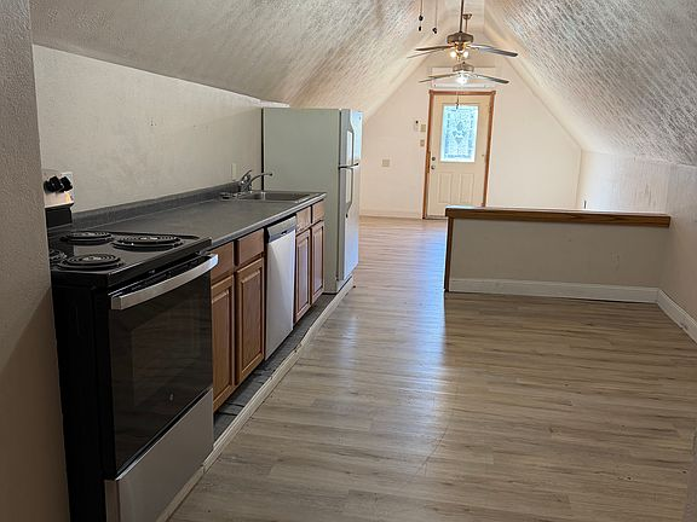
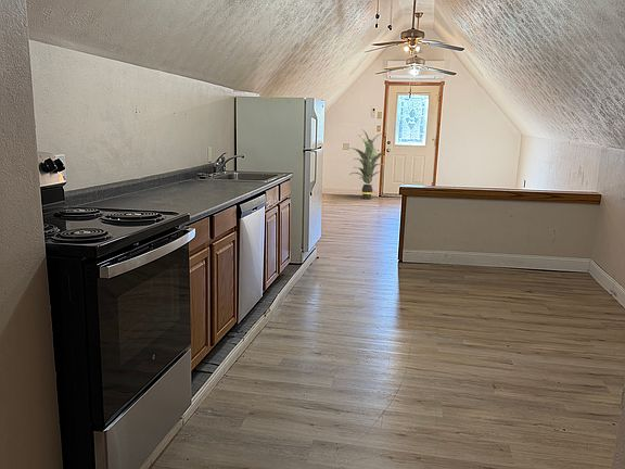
+ indoor plant [346,128,387,201]
